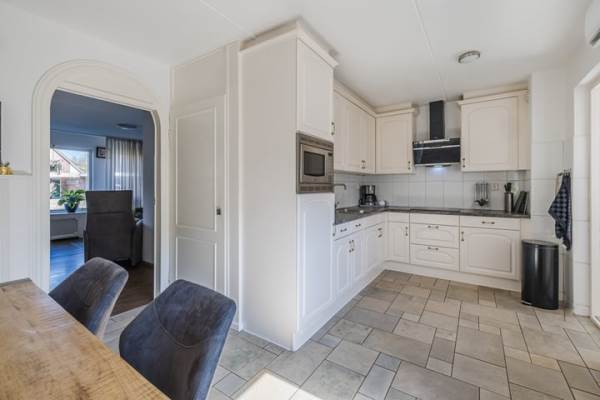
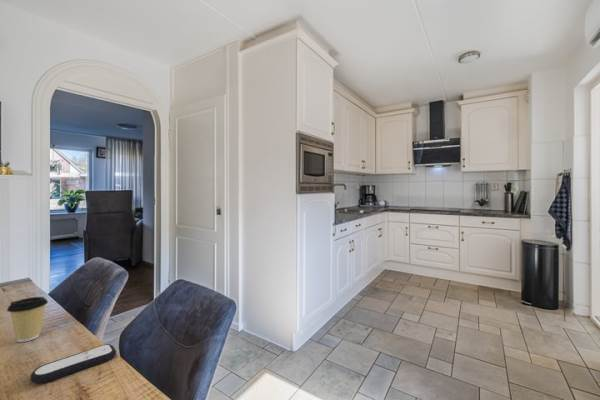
+ remote control [30,343,117,385]
+ coffee cup [6,296,49,343]
